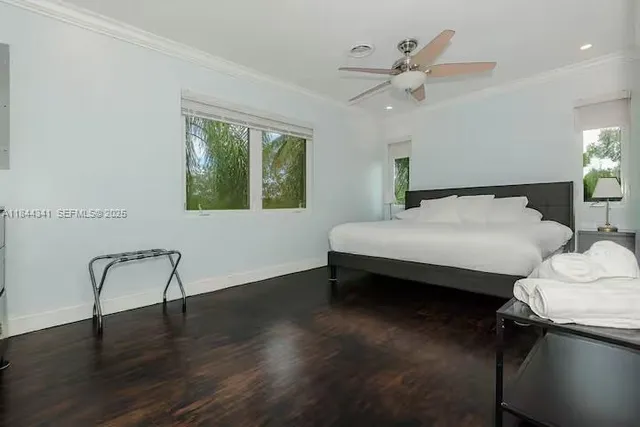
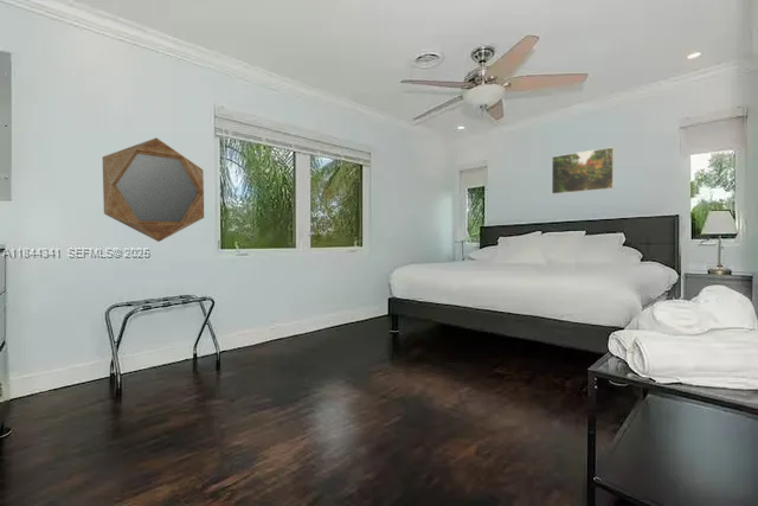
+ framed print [551,146,616,196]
+ home mirror [102,136,205,243]
